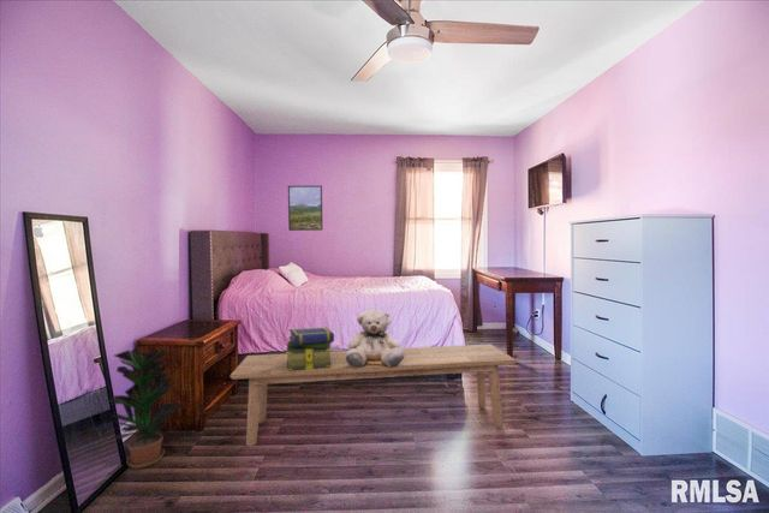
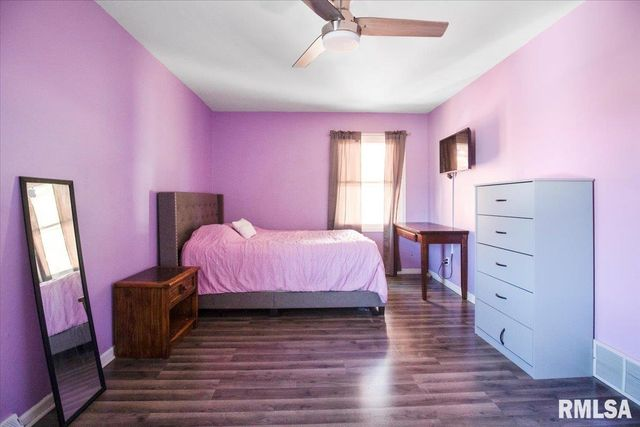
- potted plant [106,347,184,470]
- teddy bear [346,308,405,368]
- stack of books [285,326,335,370]
- bench [228,344,518,448]
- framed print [287,185,324,232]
